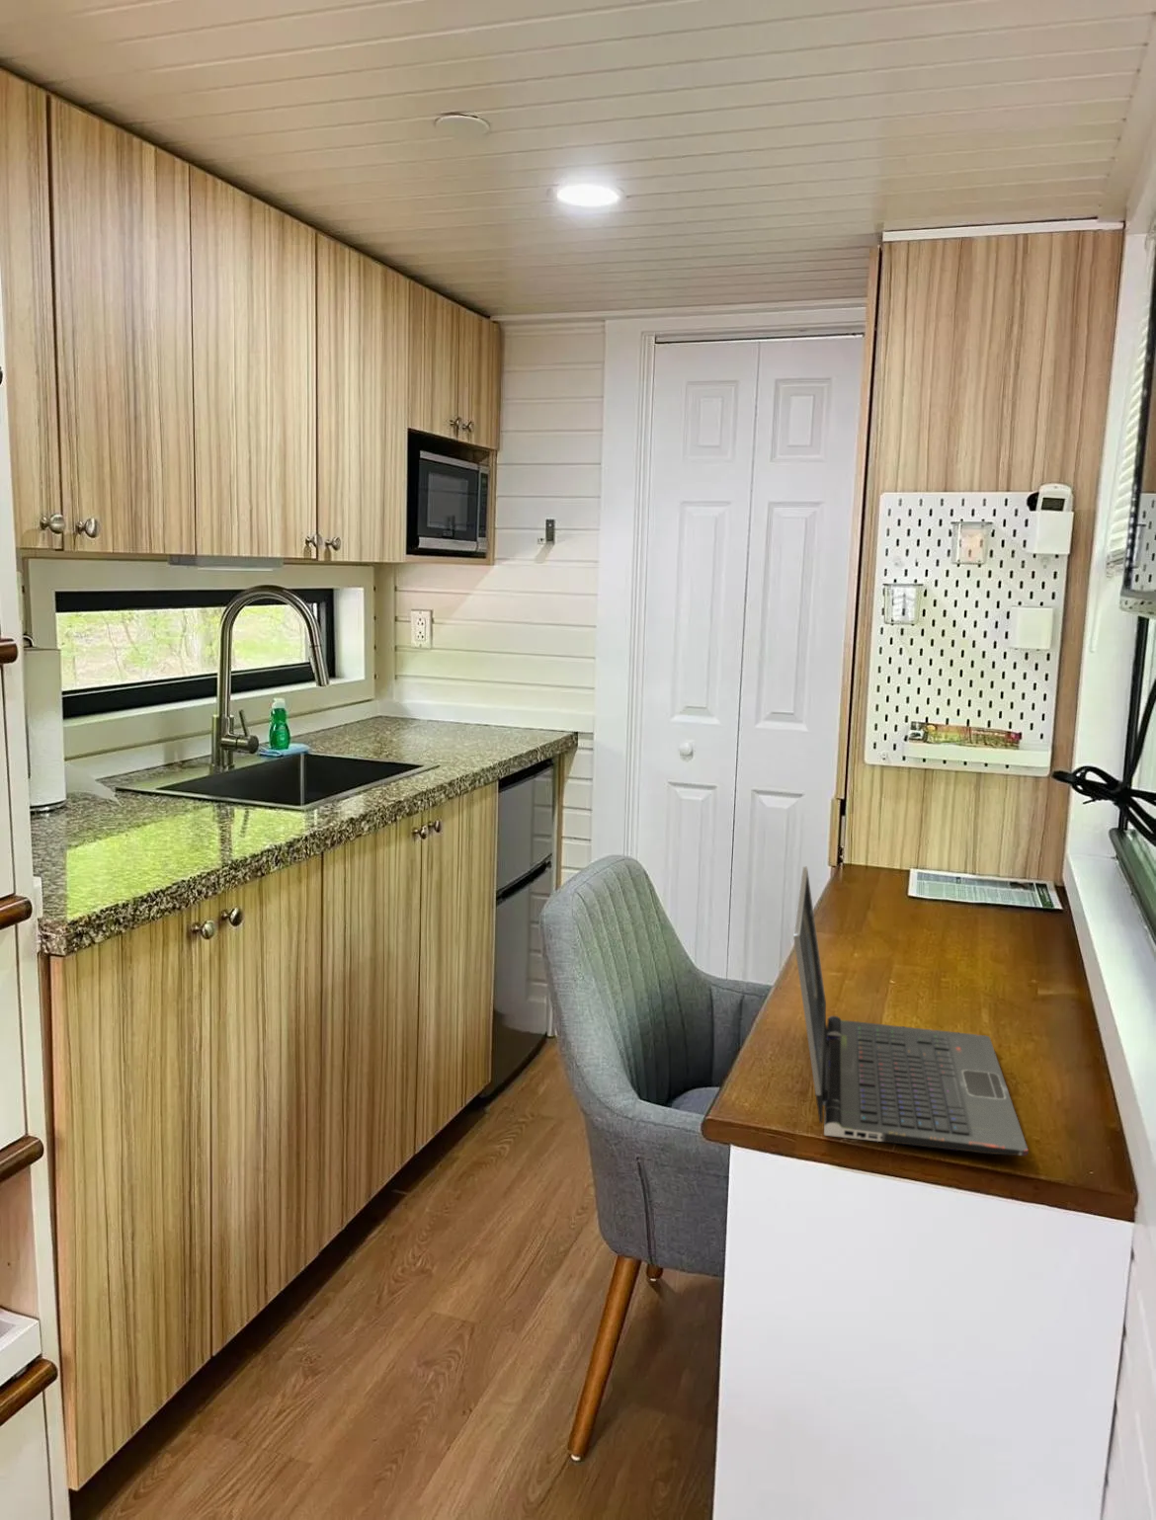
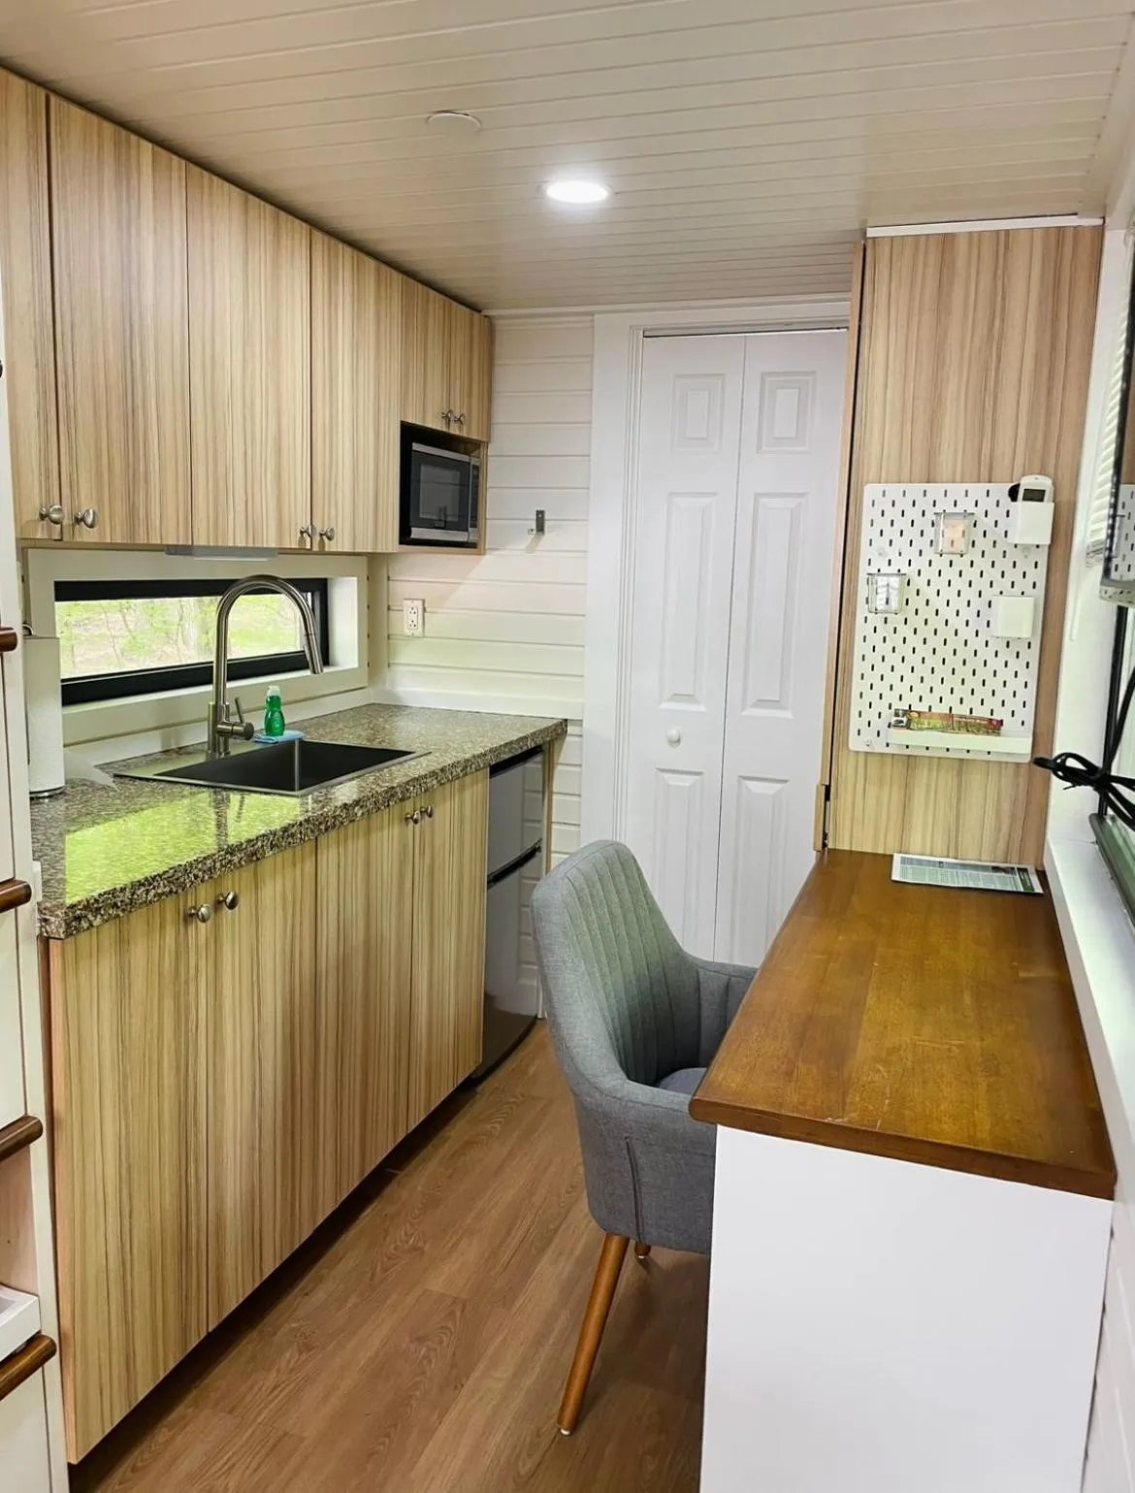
- laptop computer [793,866,1030,1157]
